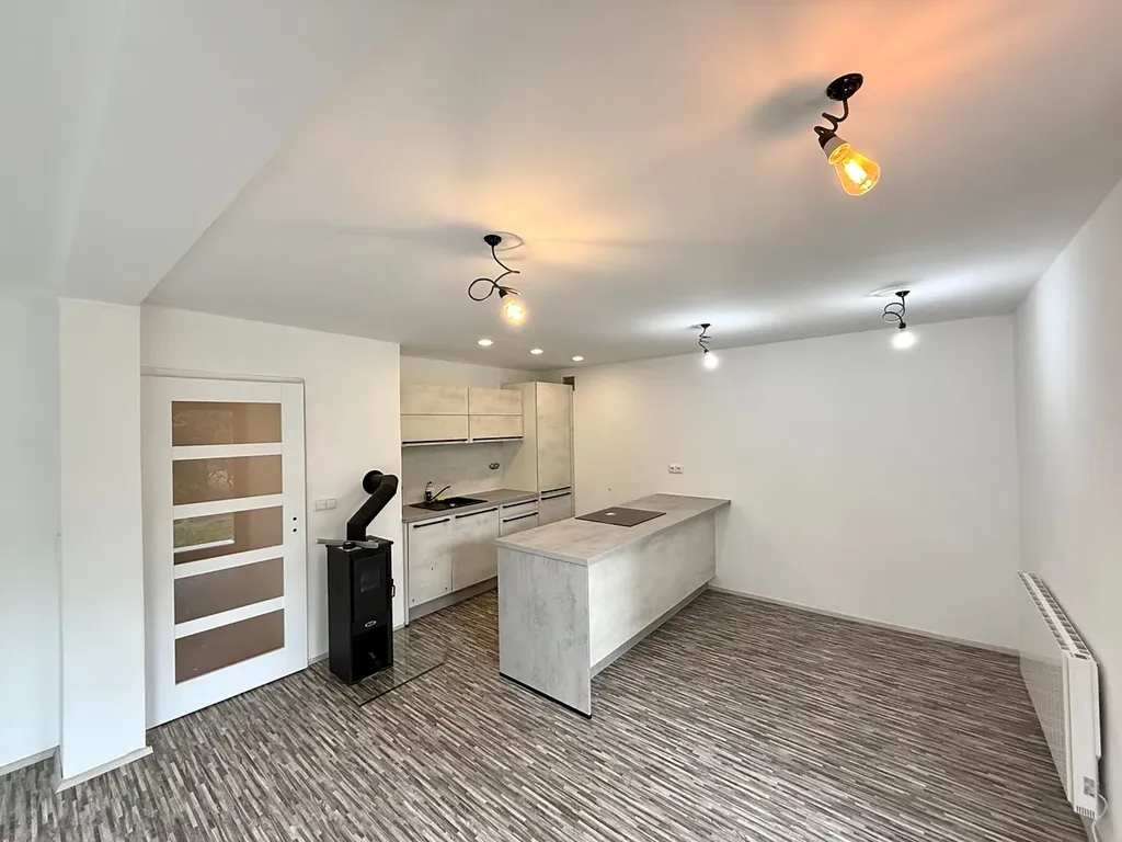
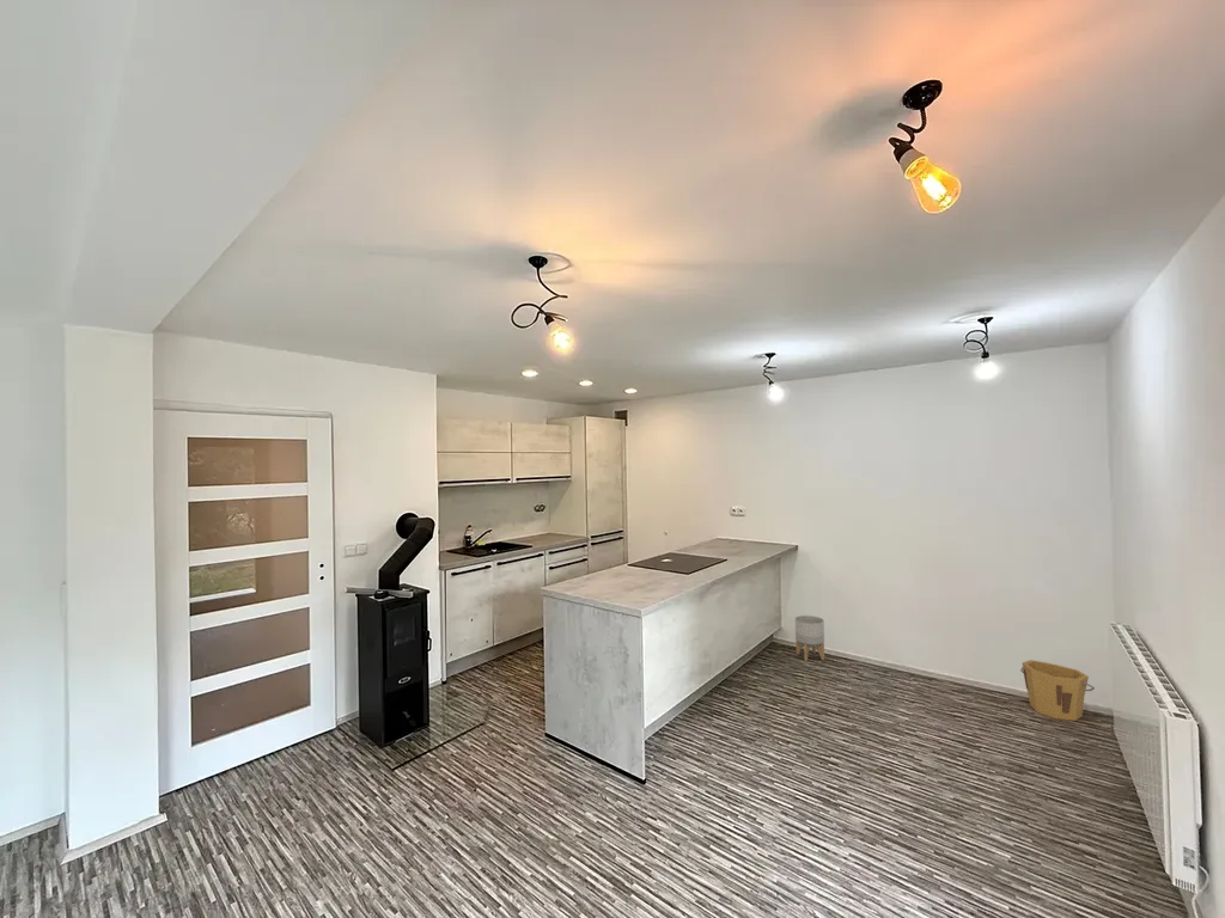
+ bucket [1019,659,1096,722]
+ planter [794,614,825,662]
